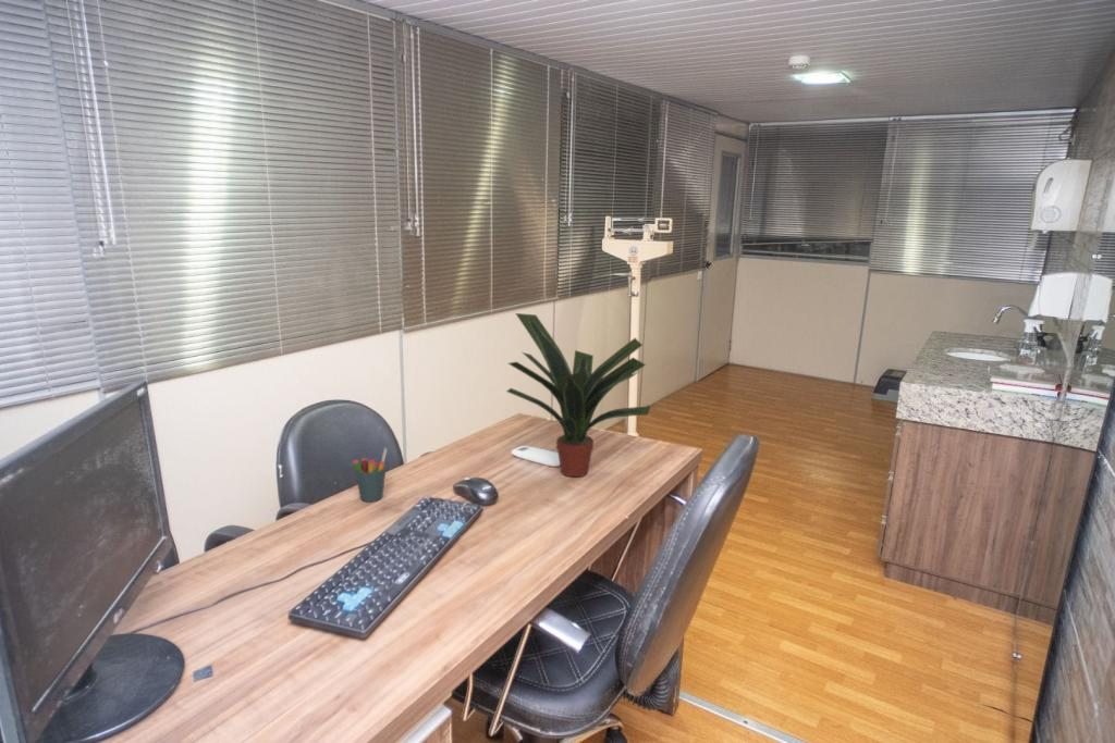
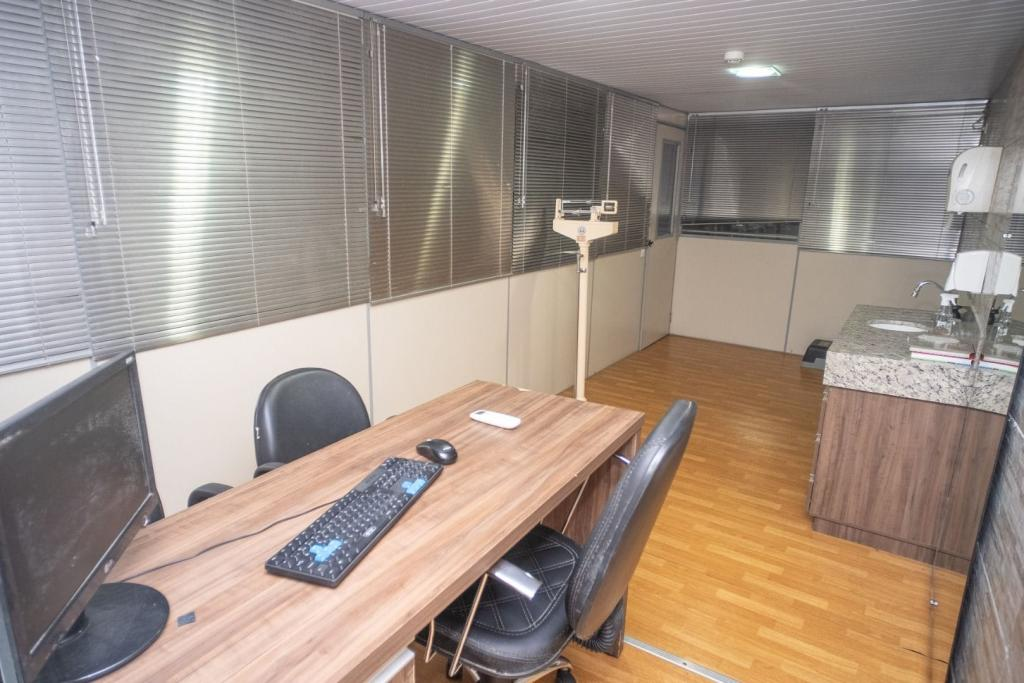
- pen holder [352,447,388,503]
- potted plant [505,312,652,478]
